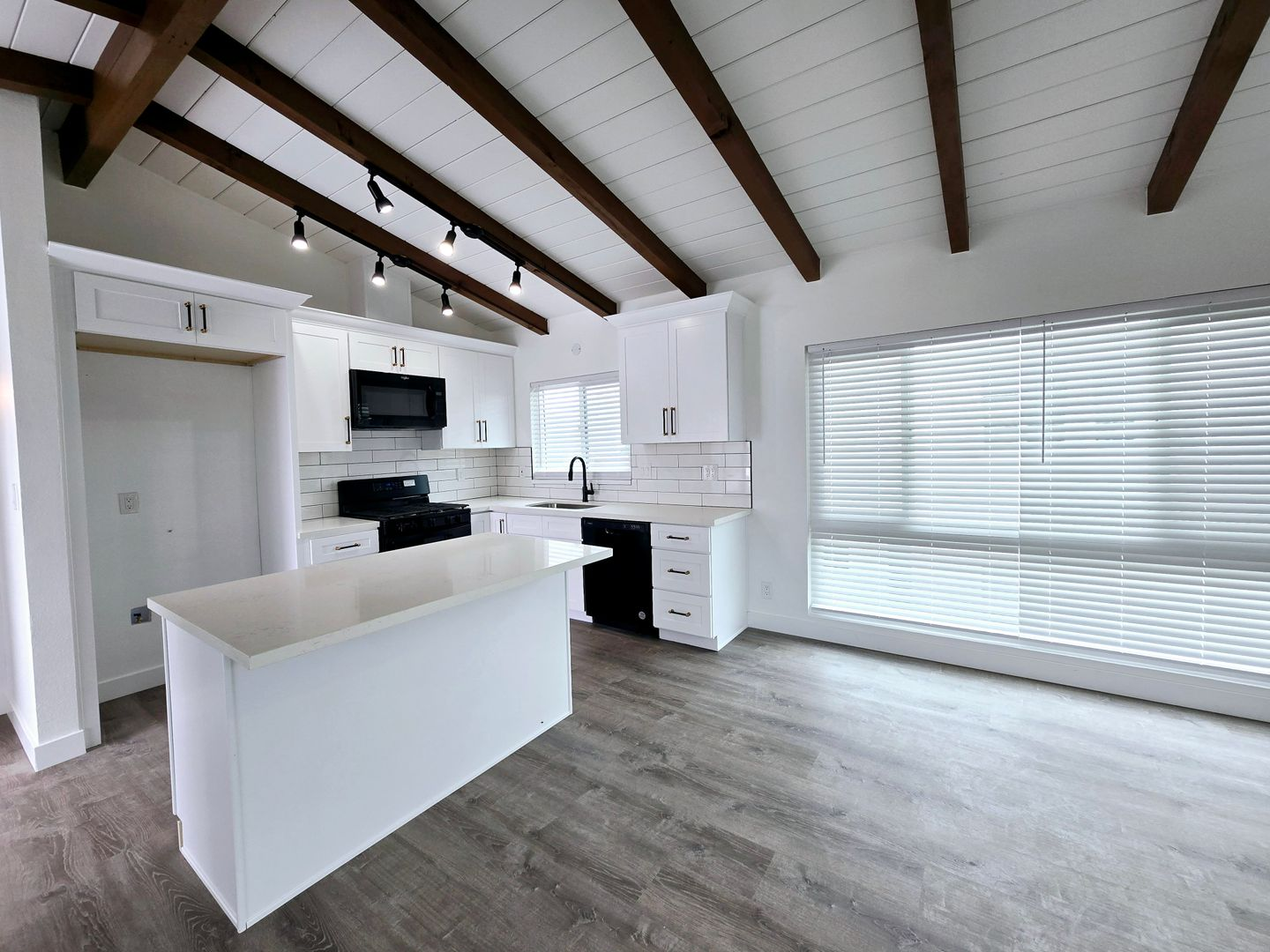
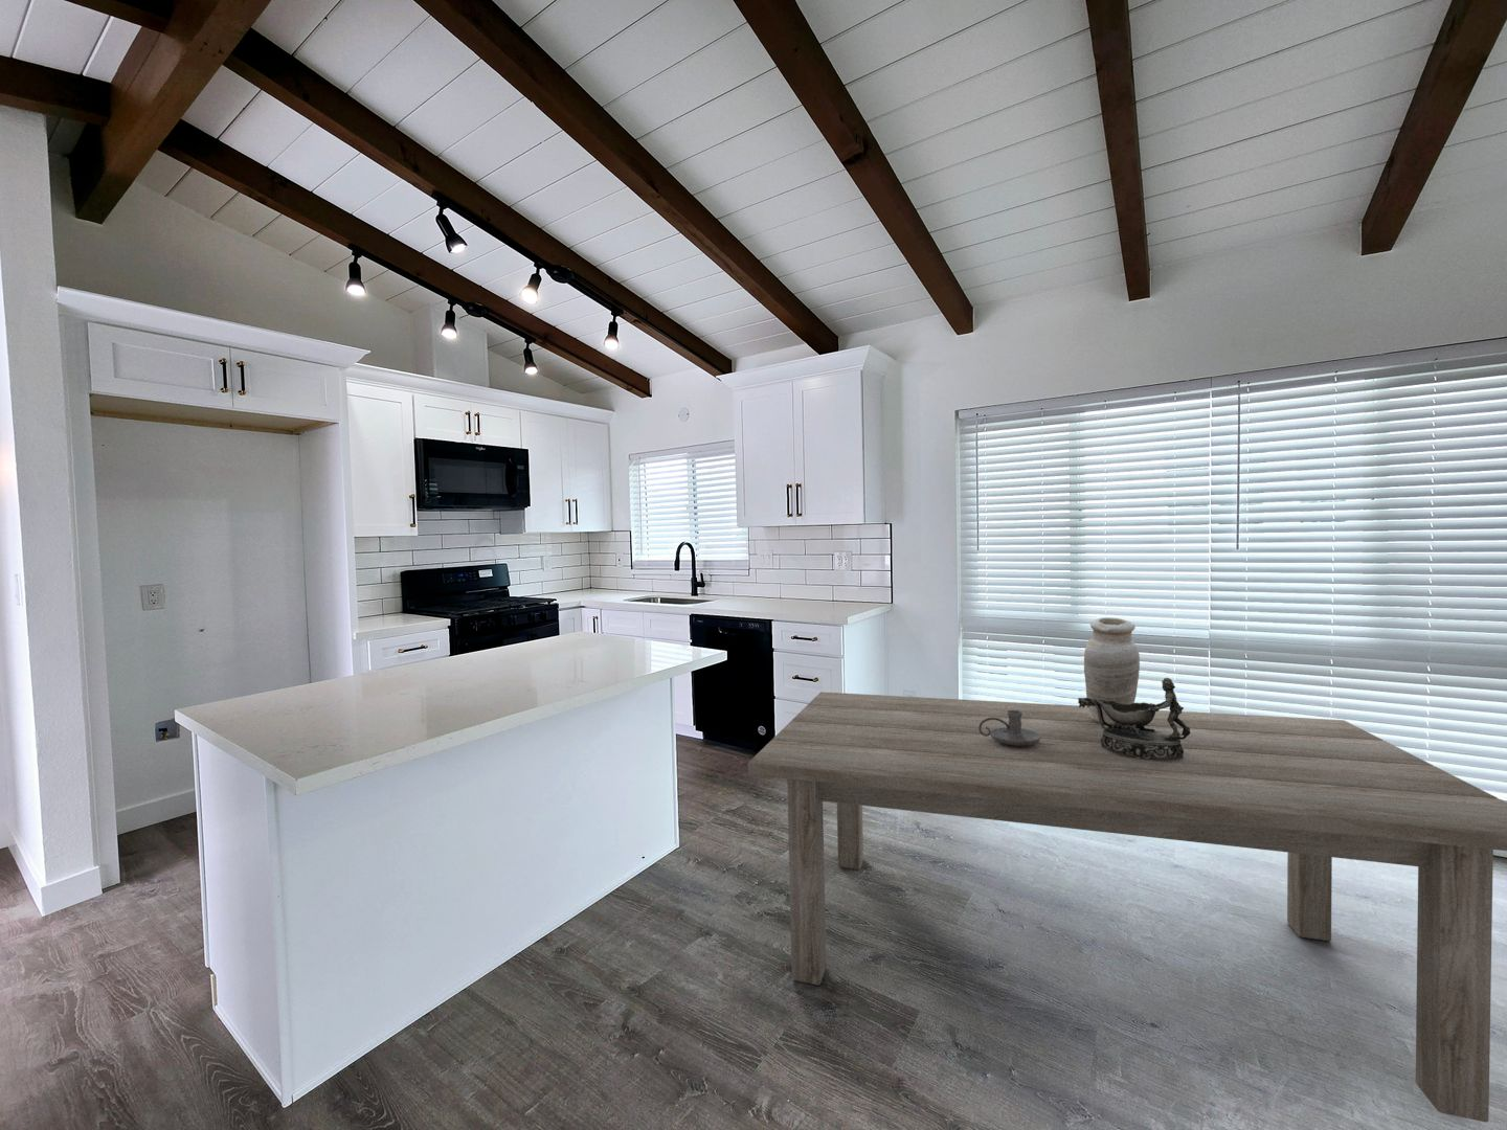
+ dining table [748,691,1507,1123]
+ vase [1083,616,1140,724]
+ candle holder [979,711,1041,745]
+ decorative bowl [1077,677,1191,758]
